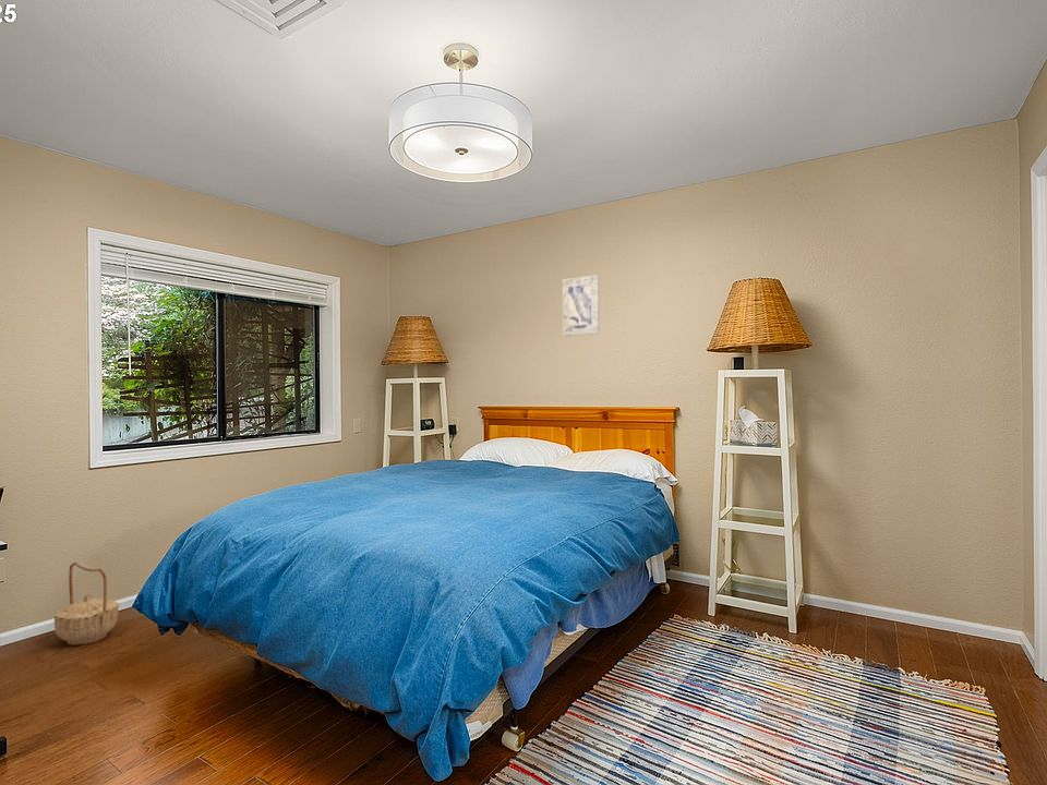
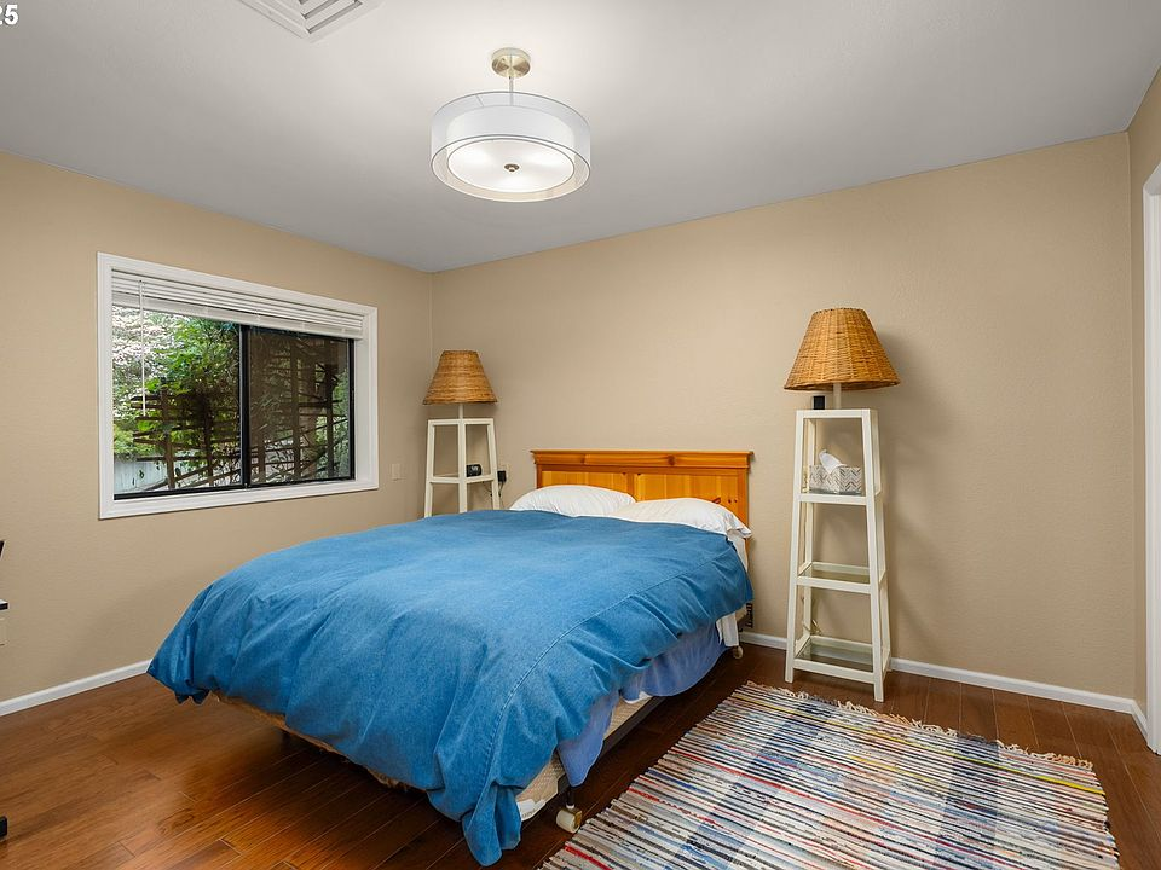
- basket [53,561,120,647]
- wall art [562,275,600,337]
